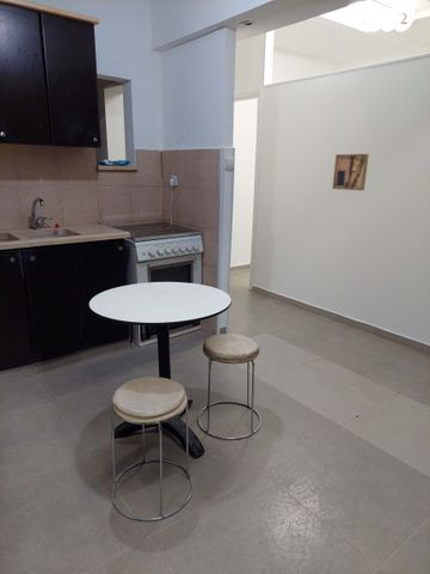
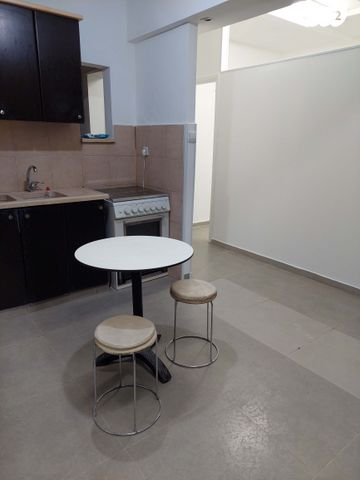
- wall art [331,153,370,191]
